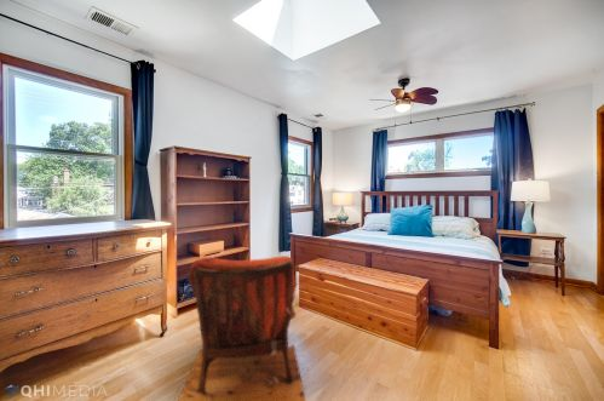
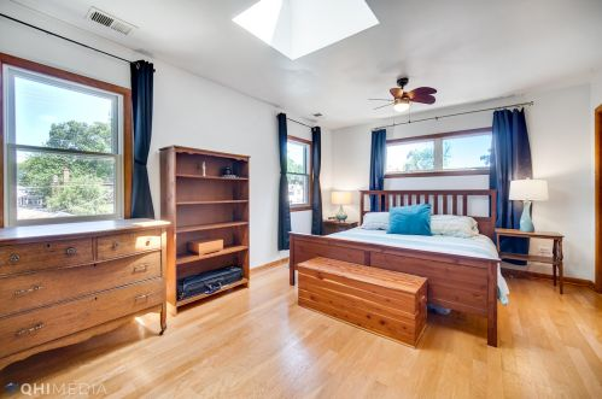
- armchair [177,254,306,401]
